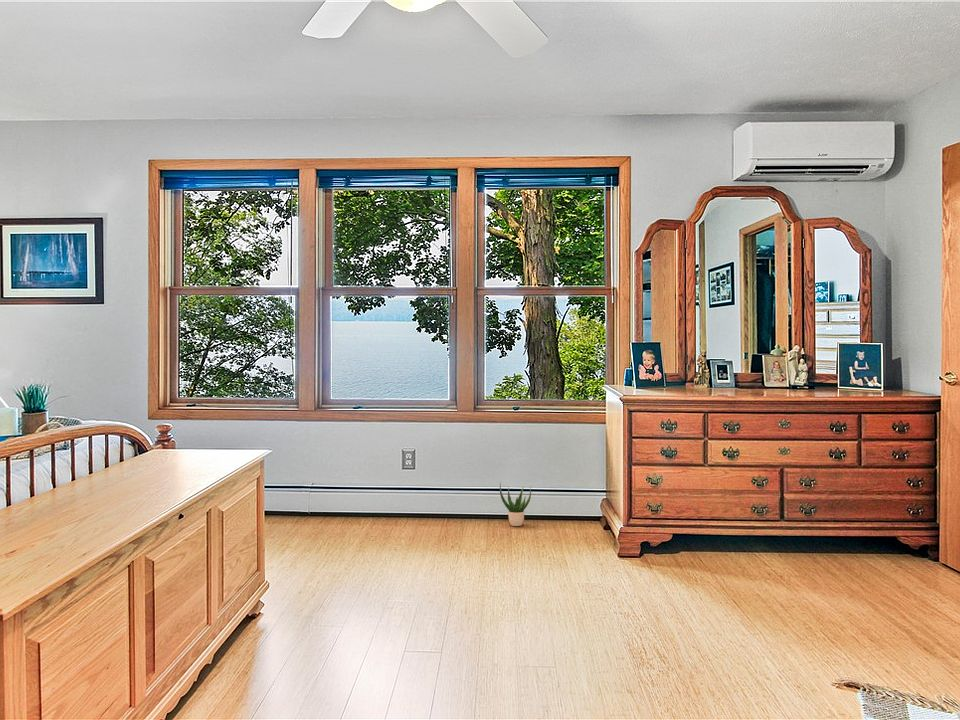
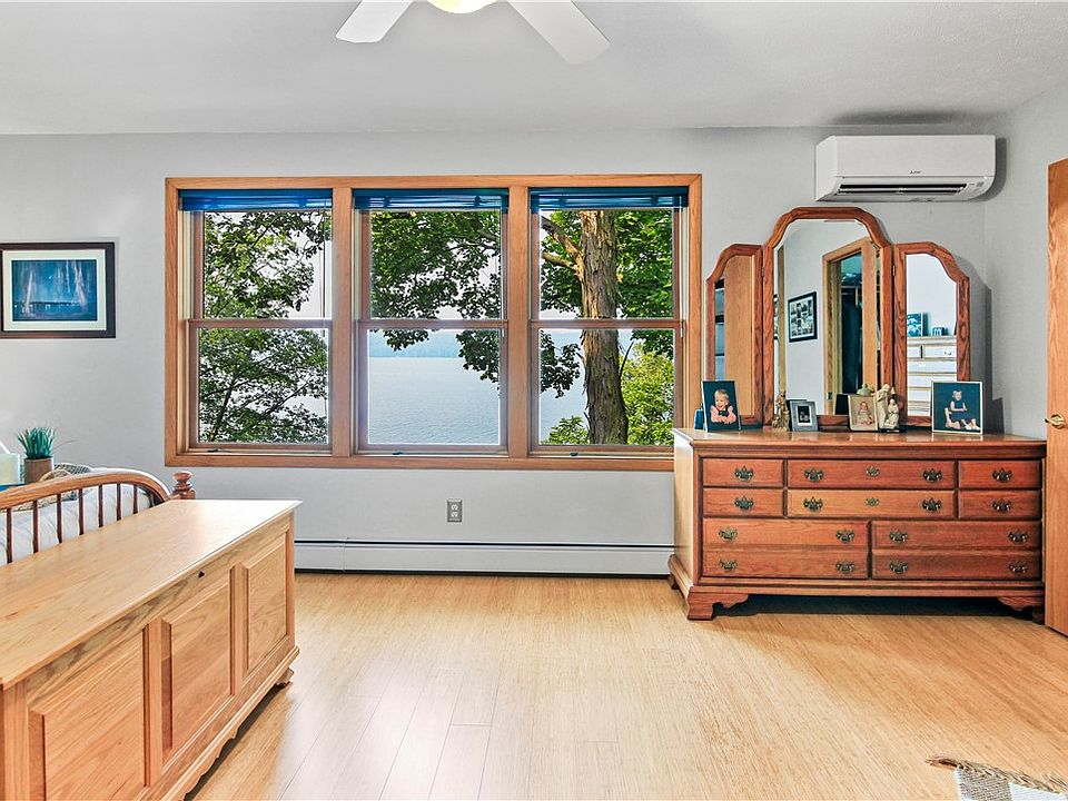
- potted plant [499,481,532,527]
